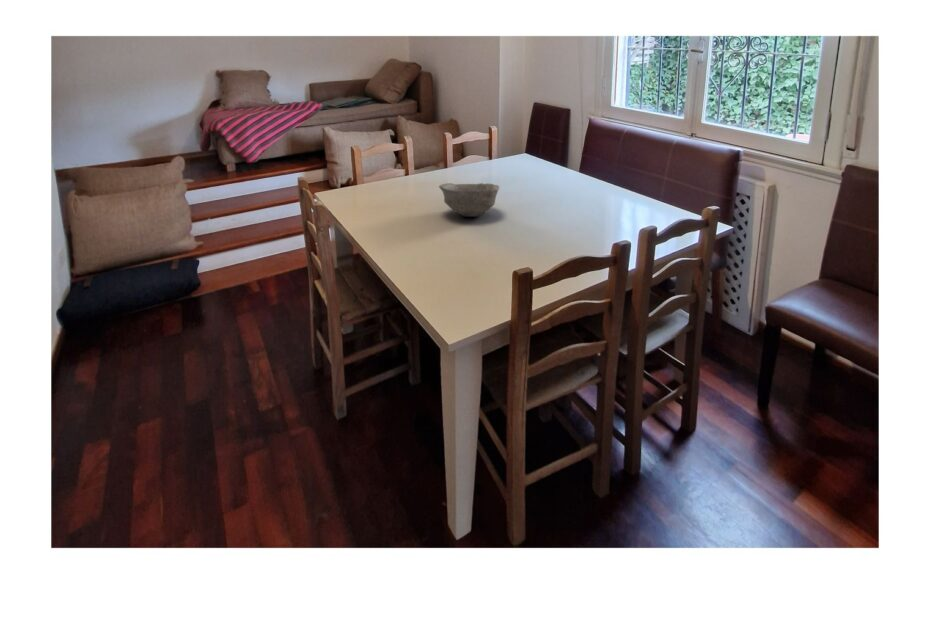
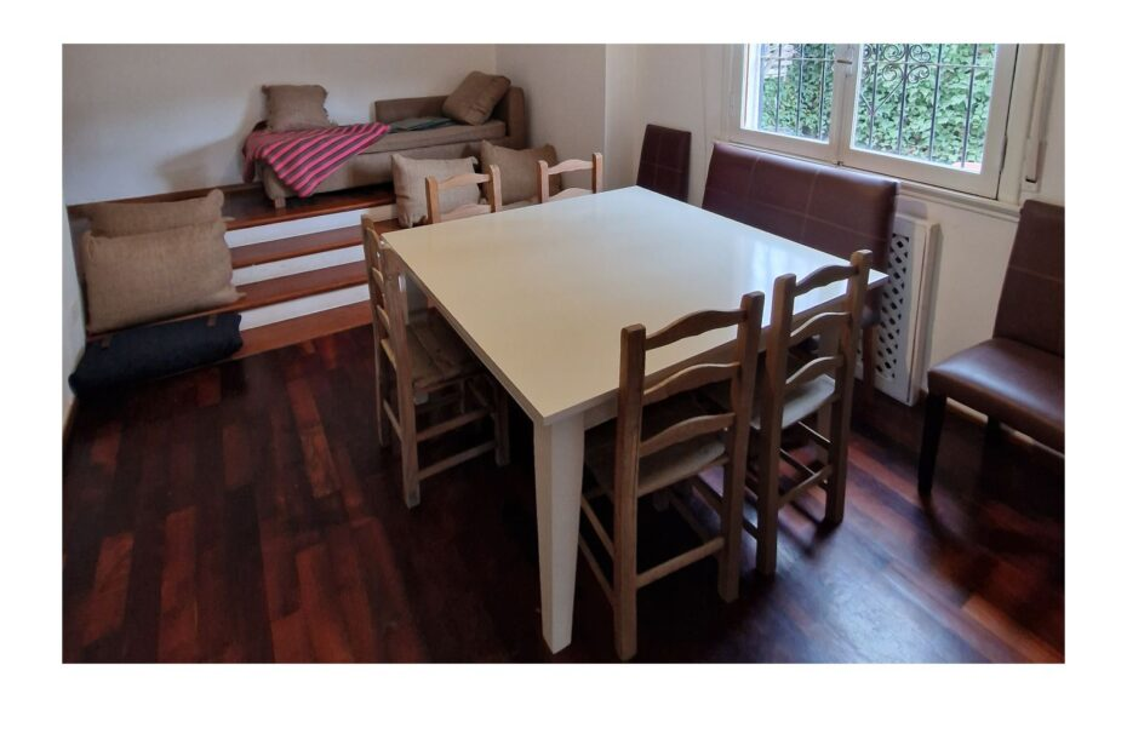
- bowl [438,182,501,218]
